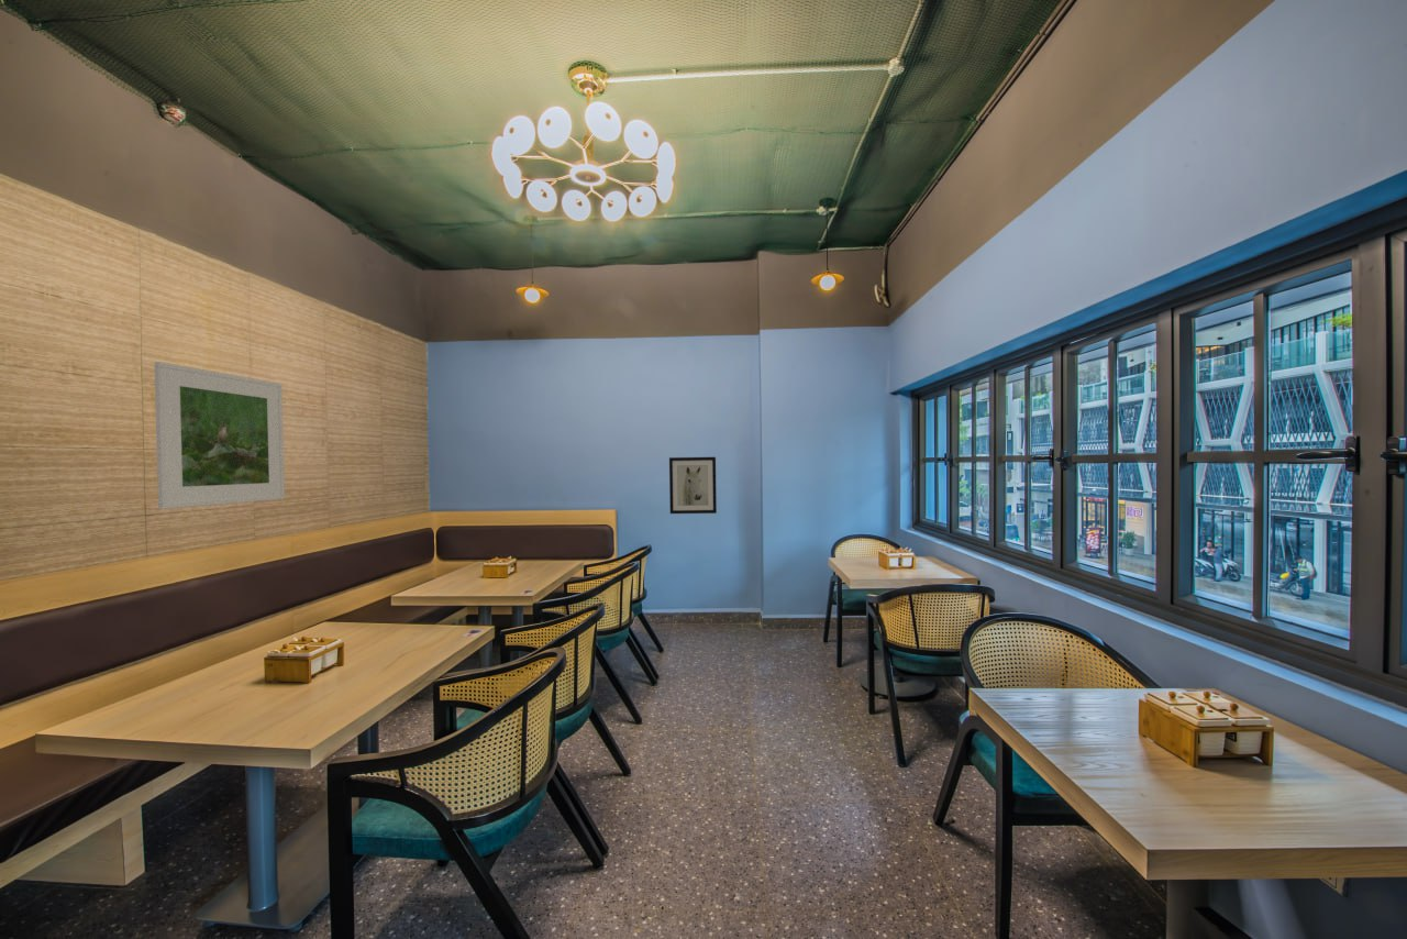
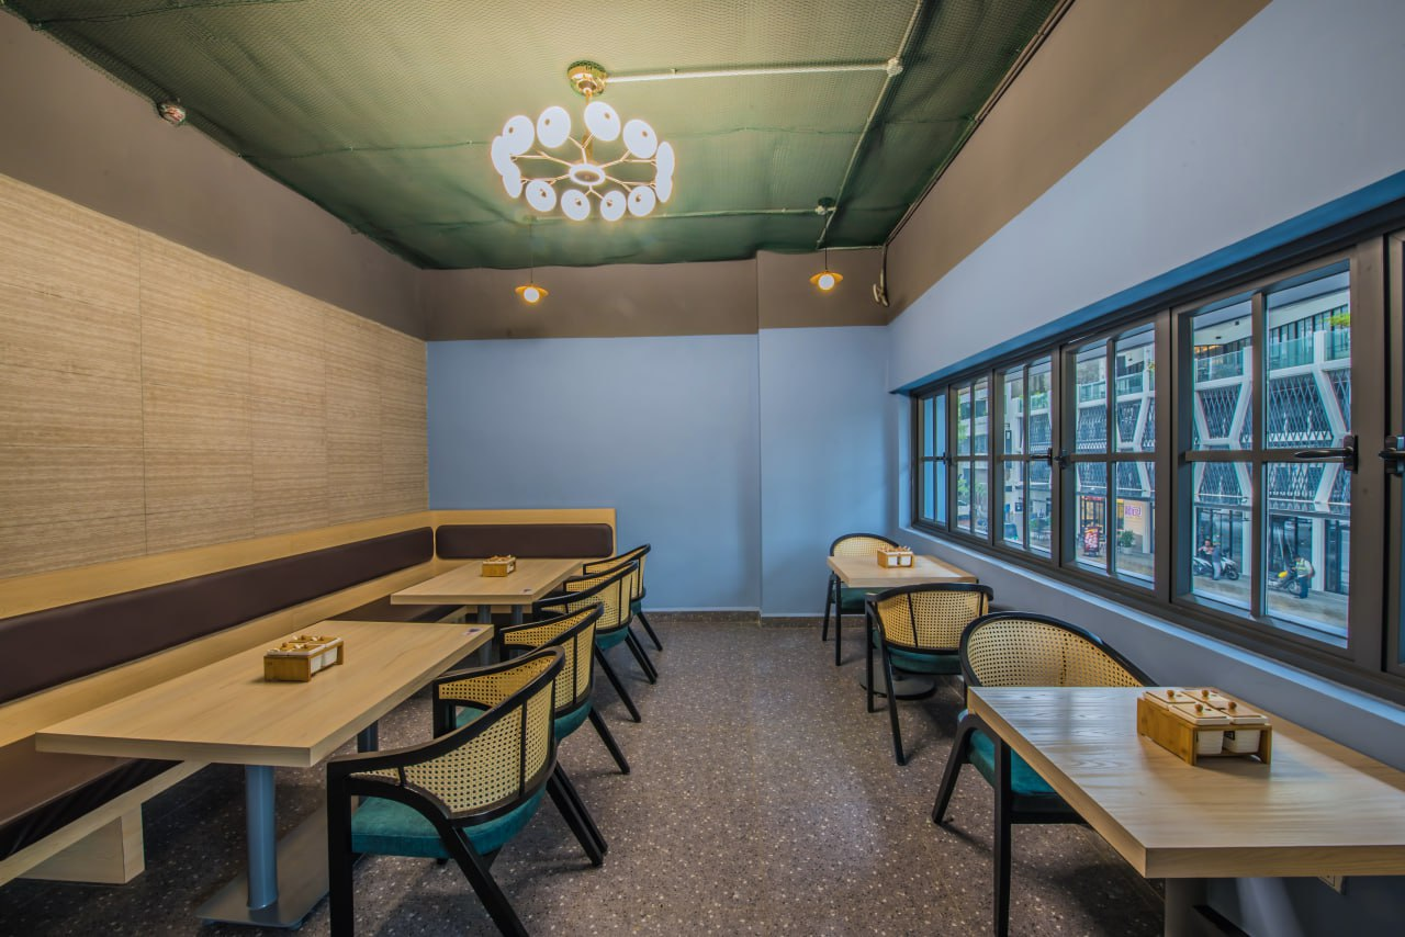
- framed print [153,361,286,510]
- wall art [668,456,718,515]
